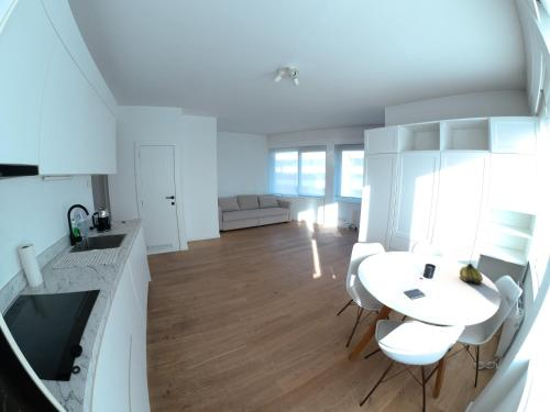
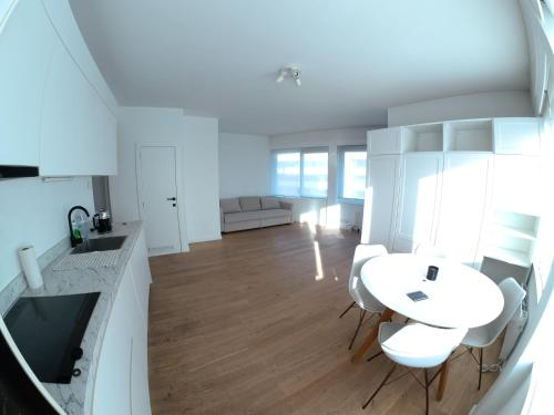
- fruit [459,263,484,286]
